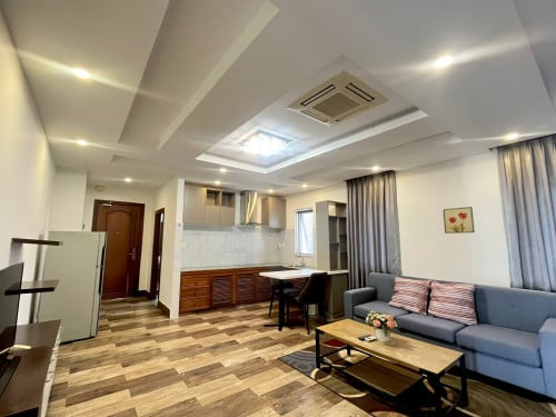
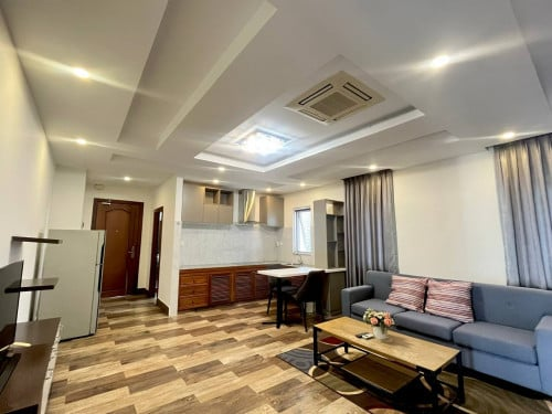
- wall art [443,206,476,235]
